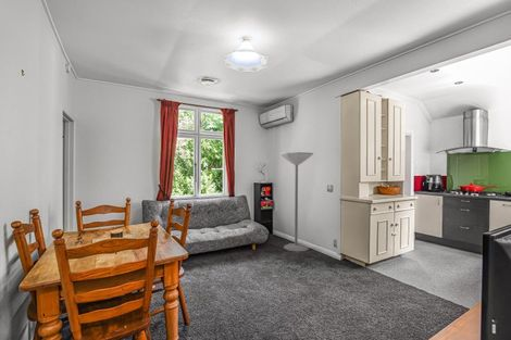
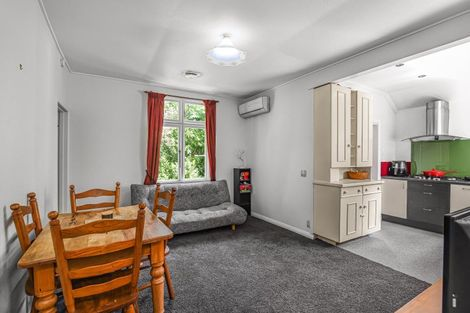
- floor lamp [279,151,314,252]
